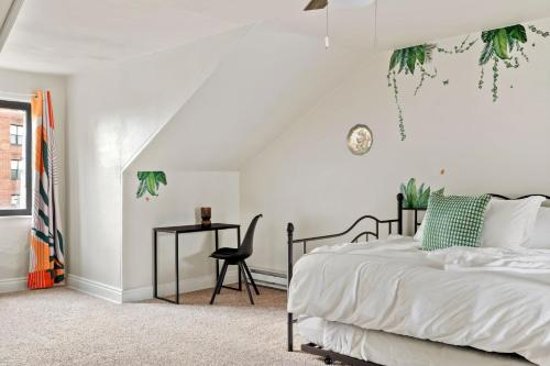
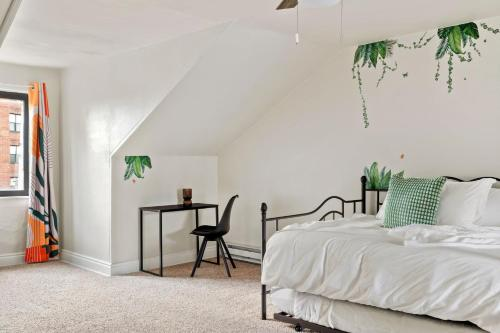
- decorative plate [345,123,374,157]
